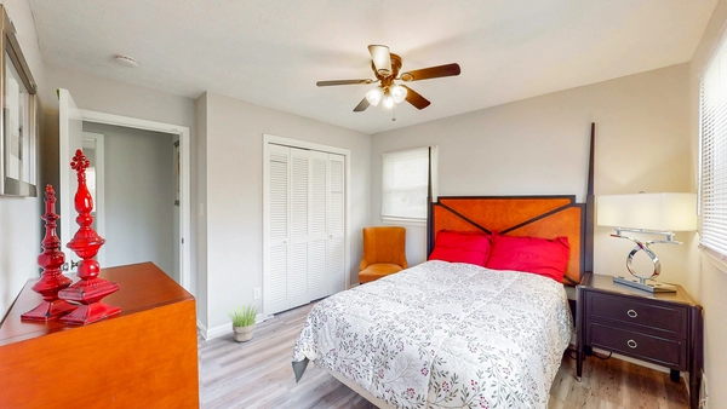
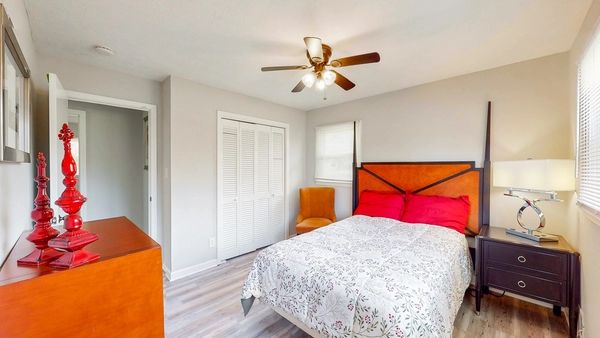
- potted plant [224,303,261,342]
